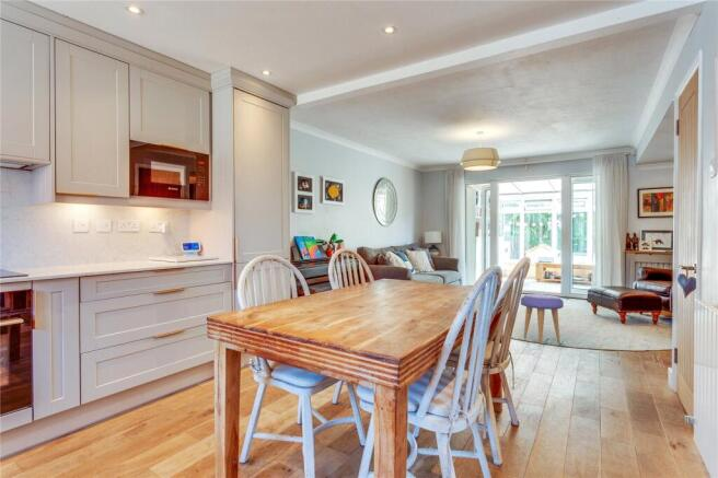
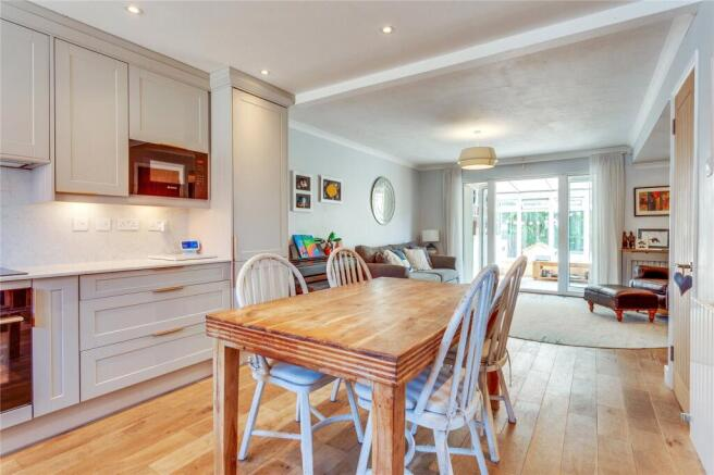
- stool [520,293,565,345]
